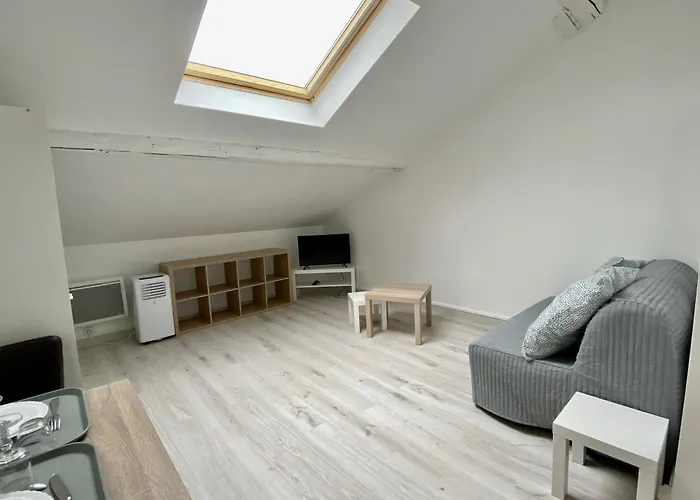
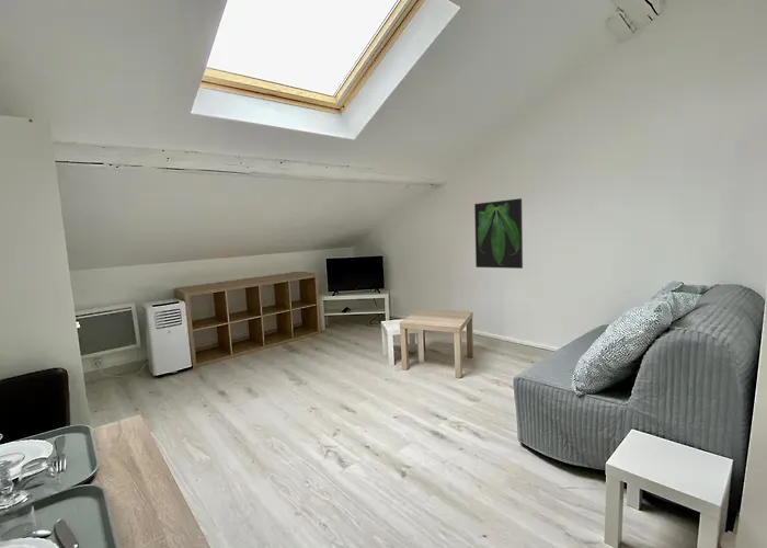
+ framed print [473,197,524,270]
